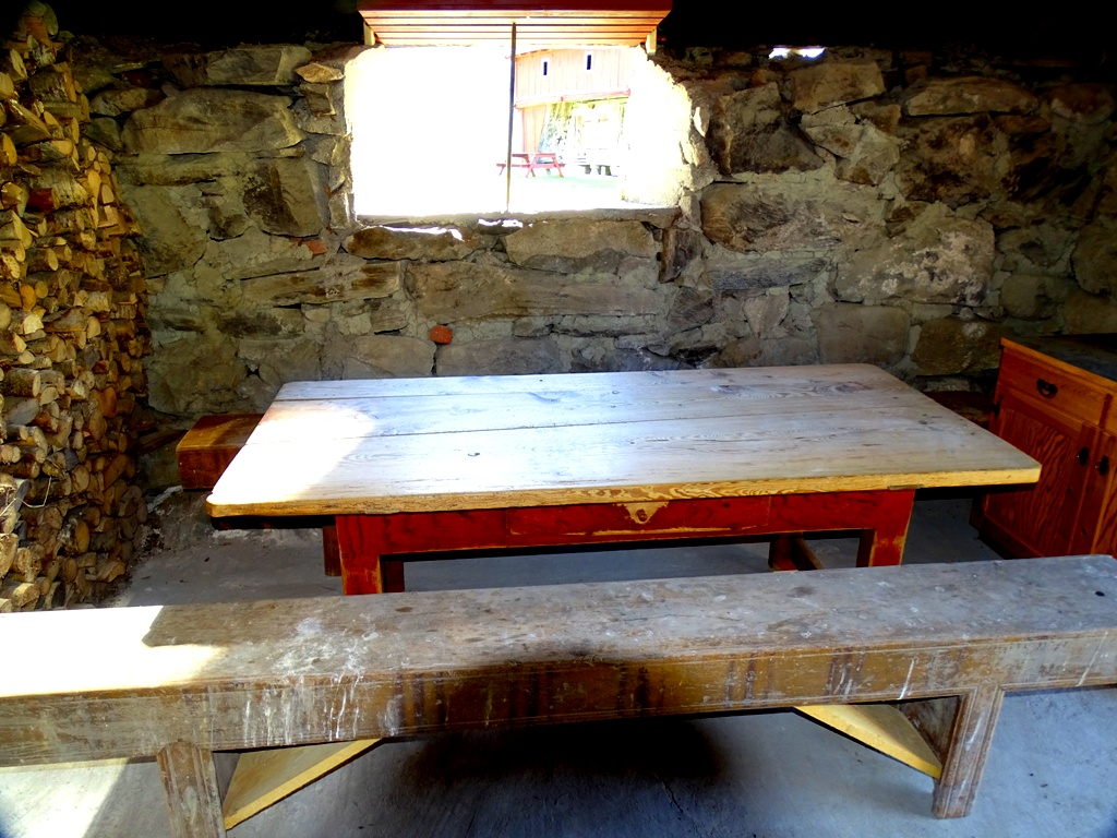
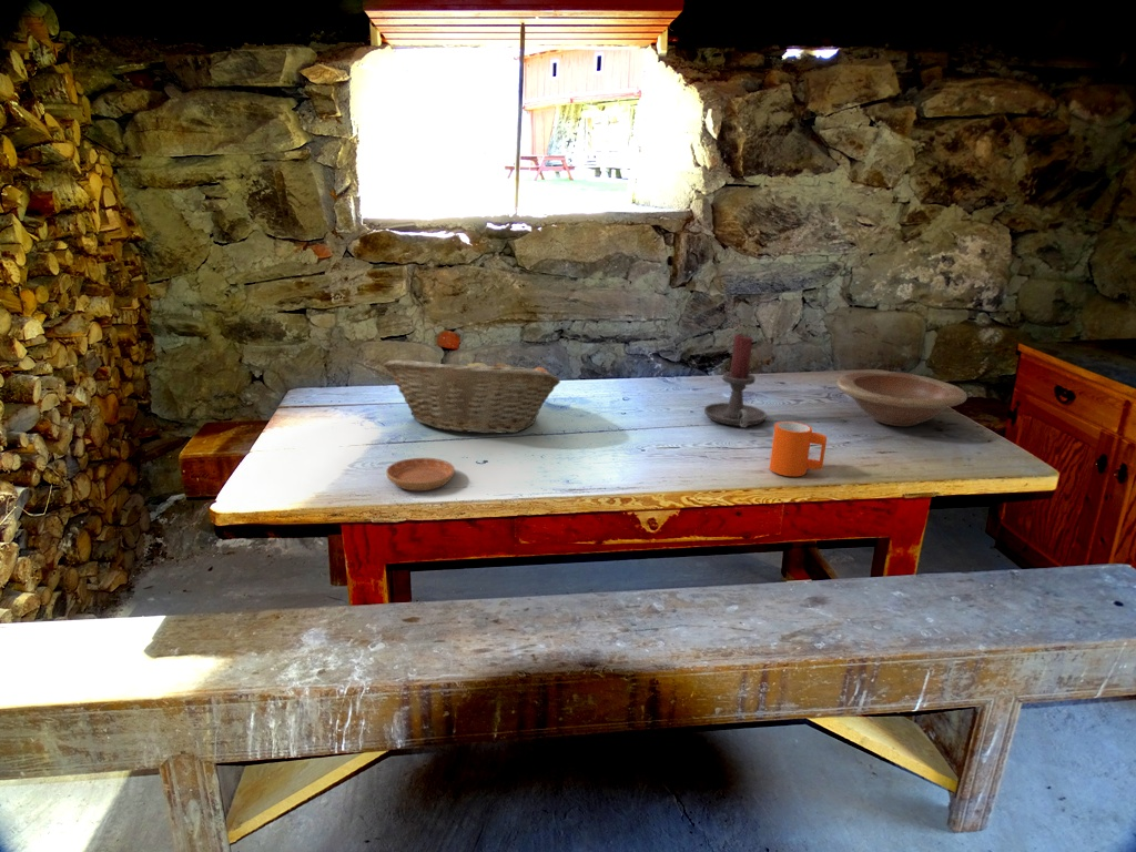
+ saucer [385,457,456,491]
+ candle holder [703,334,768,428]
+ mug [769,420,828,477]
+ fruit basket [383,353,561,435]
+ wooden bowl [835,371,968,427]
